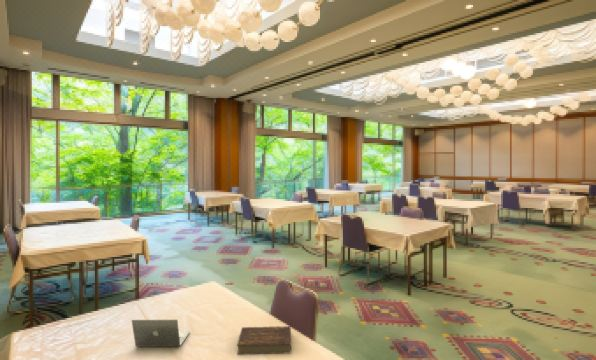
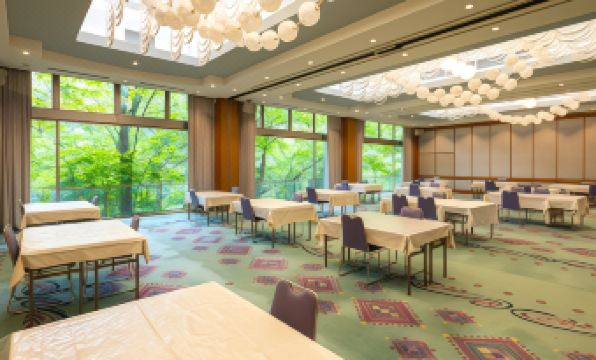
- book [236,325,292,356]
- laptop [131,319,191,348]
